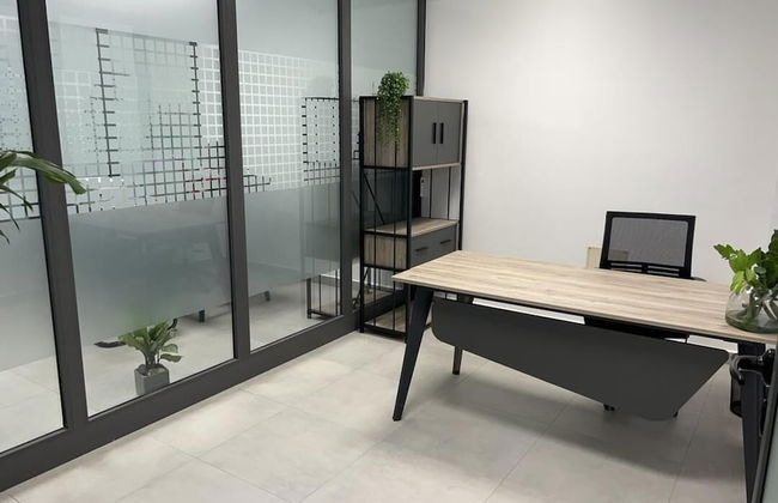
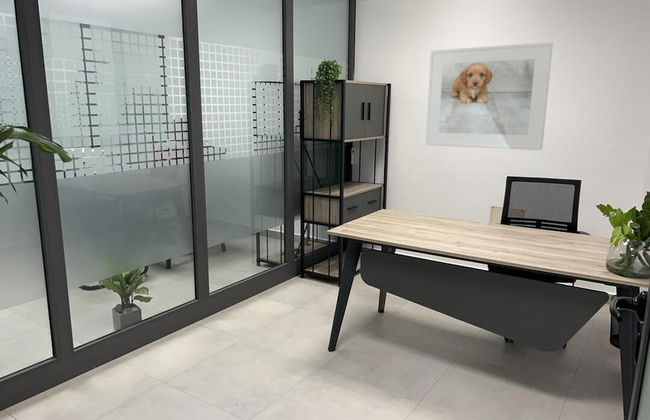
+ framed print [425,41,554,151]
